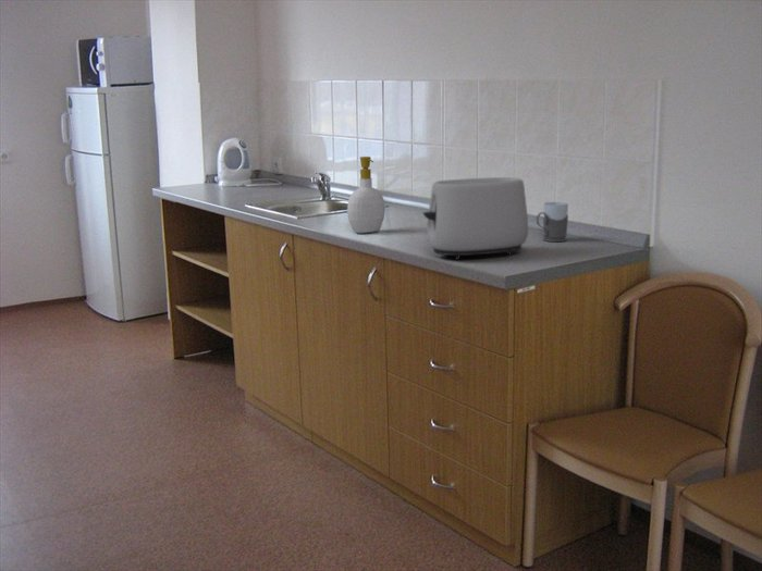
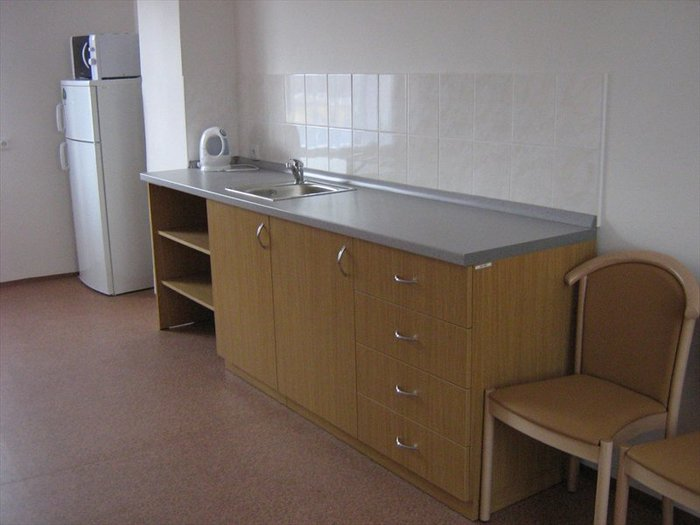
- soap bottle [346,156,386,235]
- toaster [422,176,529,261]
- mug [536,201,569,243]
